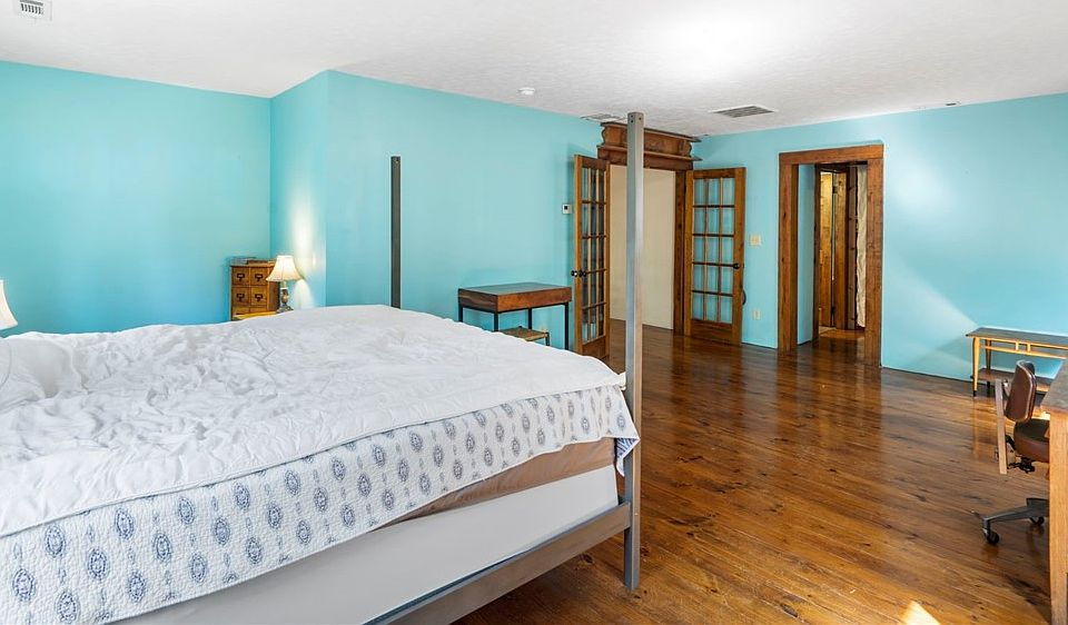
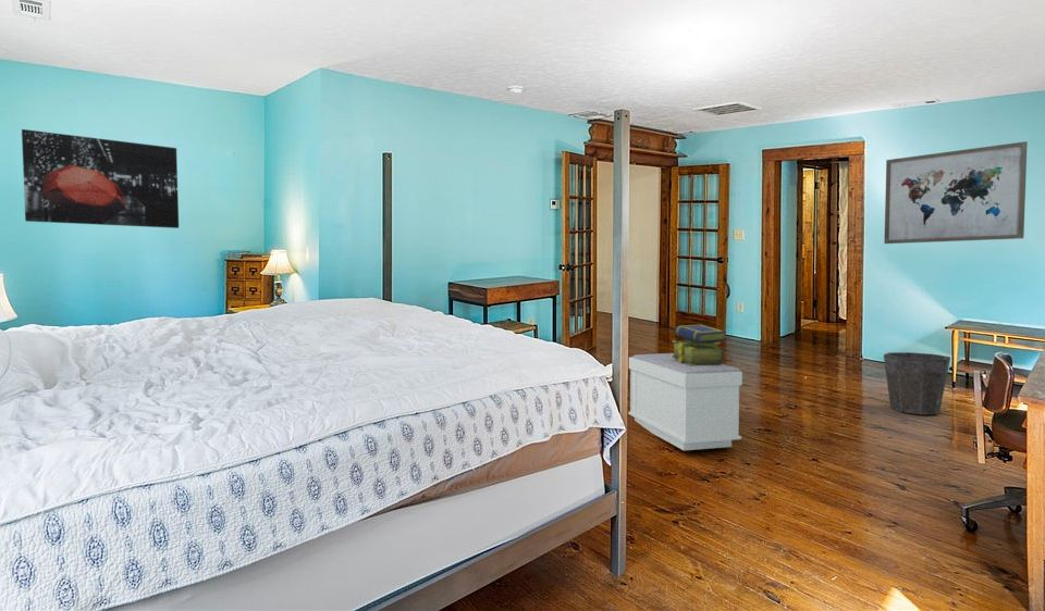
+ bench [628,352,743,451]
+ wall art [883,140,1029,245]
+ stack of books [672,323,727,365]
+ waste bin [883,351,951,415]
+ wall art [21,128,180,229]
